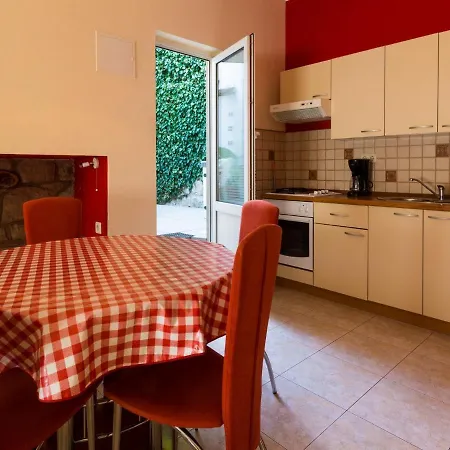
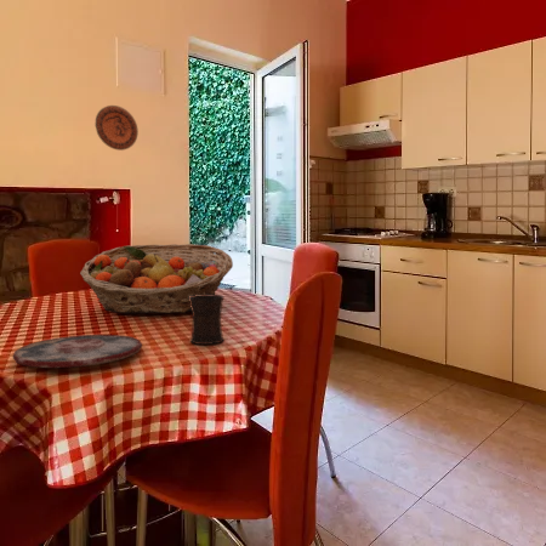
+ fruit basket [79,243,234,314]
+ plate [12,334,143,369]
+ mug [189,294,226,346]
+ decorative plate [93,104,140,152]
